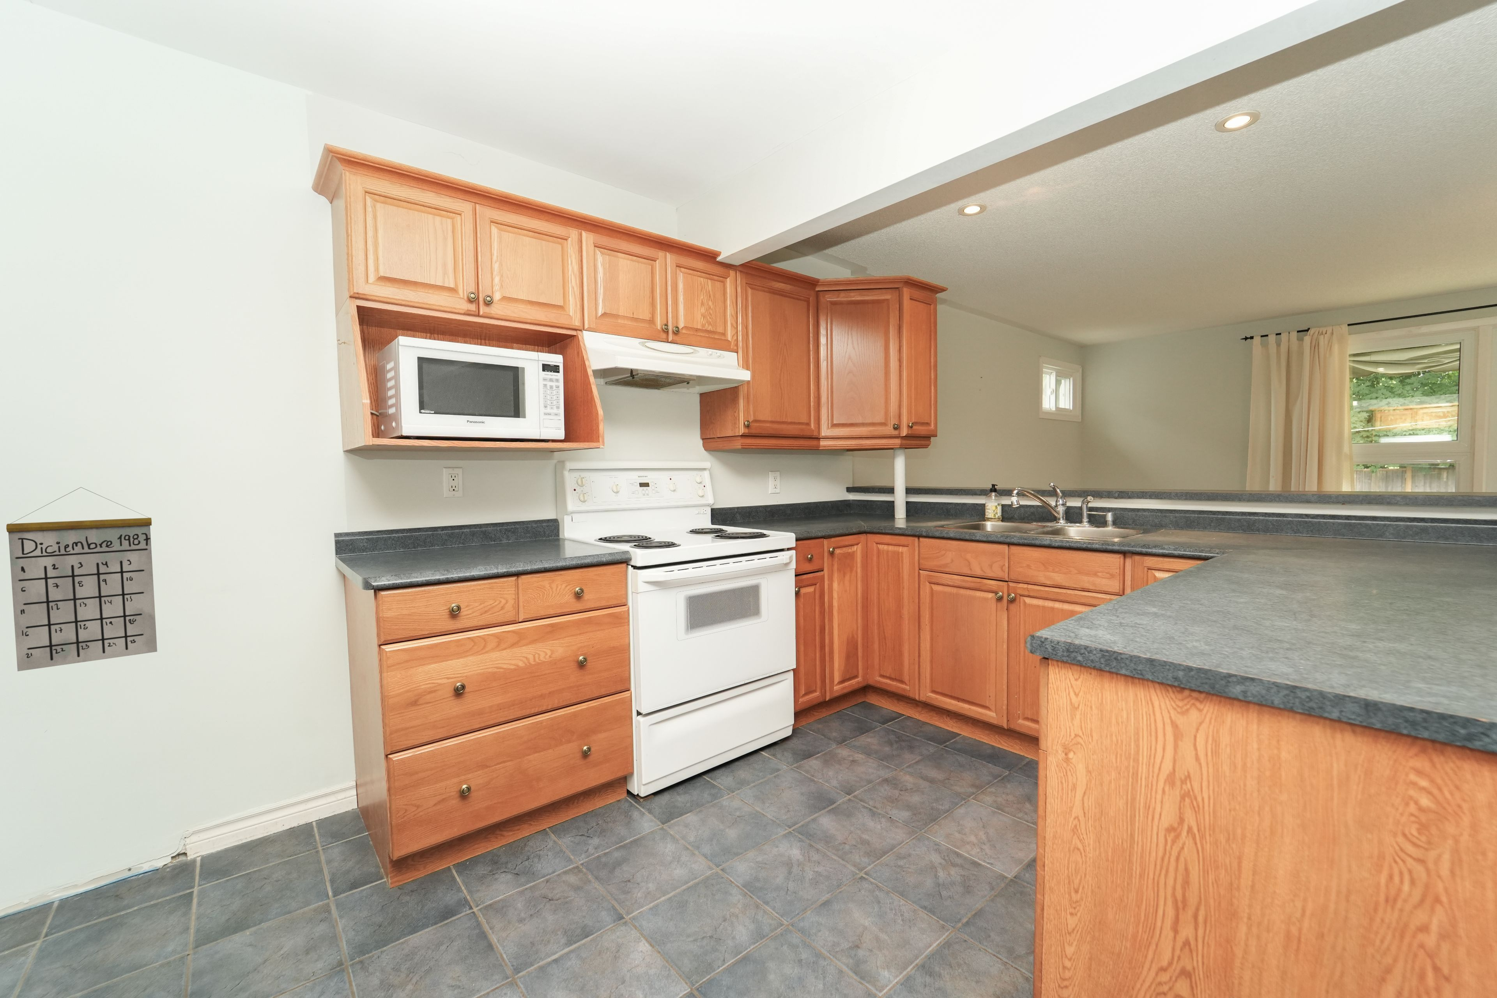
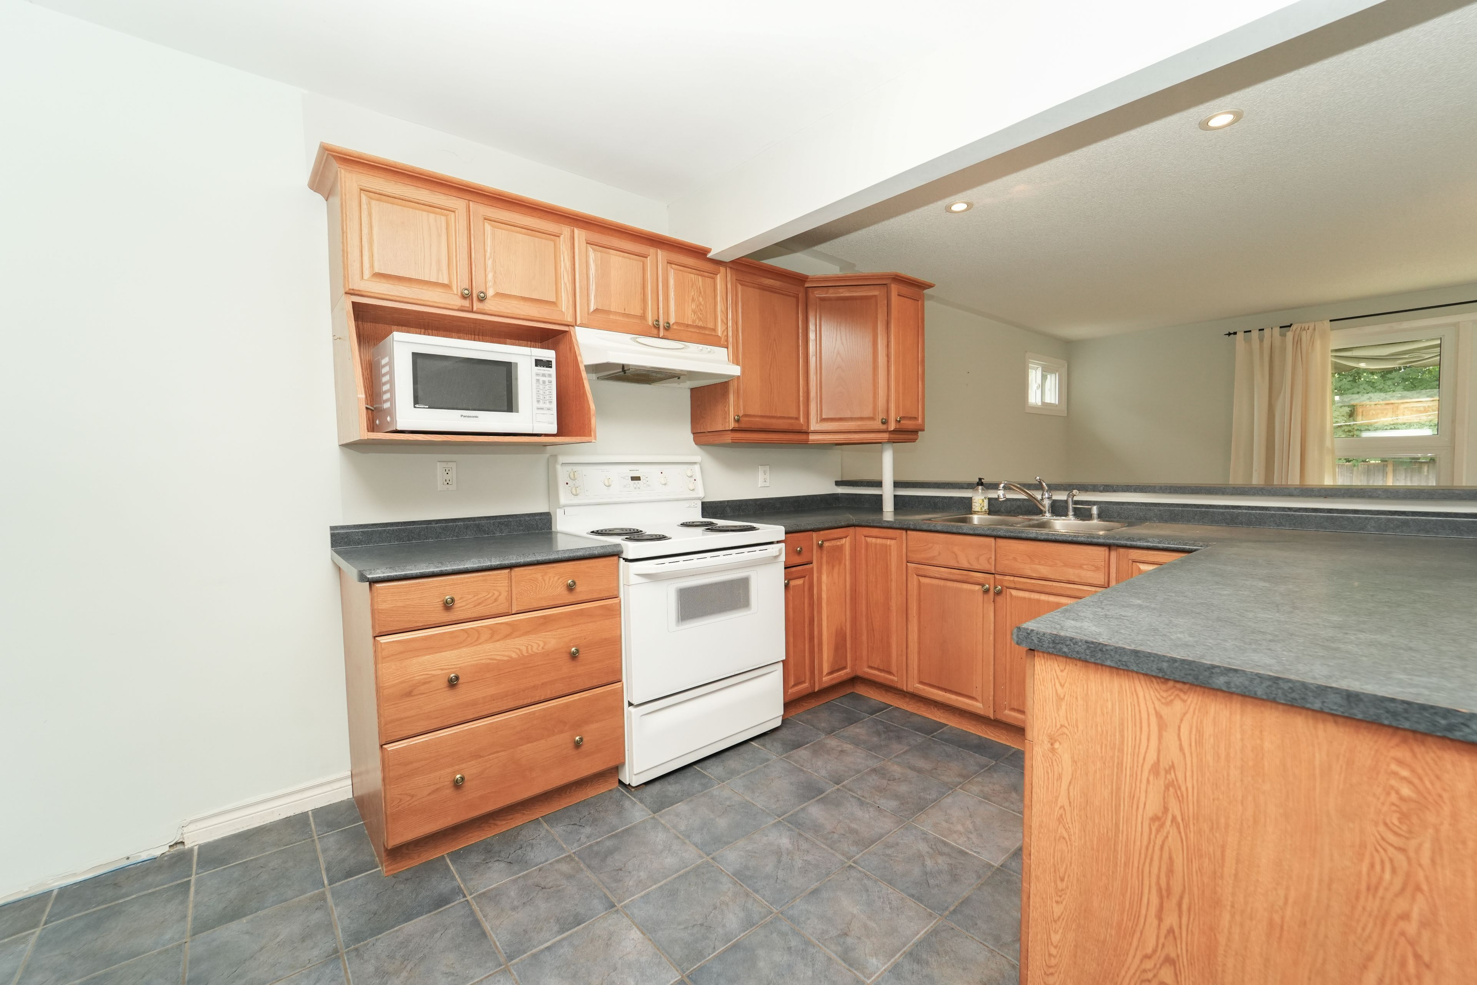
- calendar [6,487,157,672]
